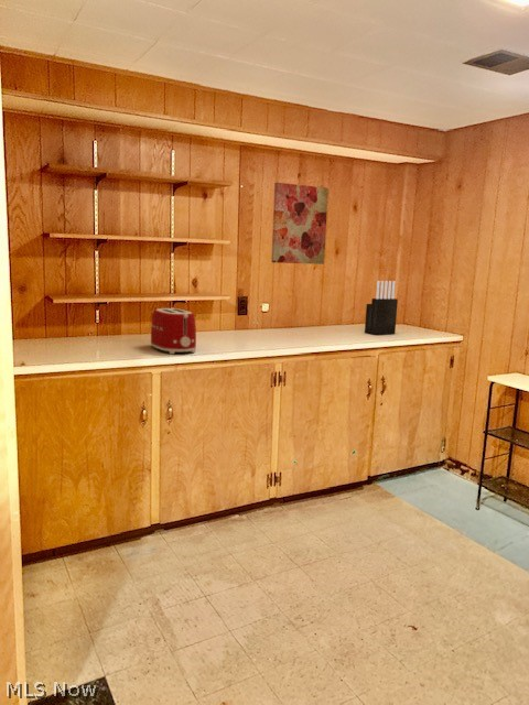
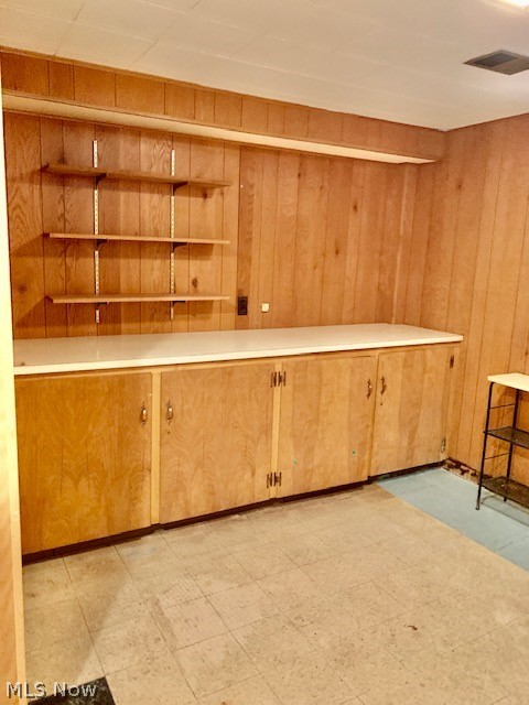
- toaster [150,307,197,355]
- wall art [270,182,330,265]
- knife block [364,280,399,336]
